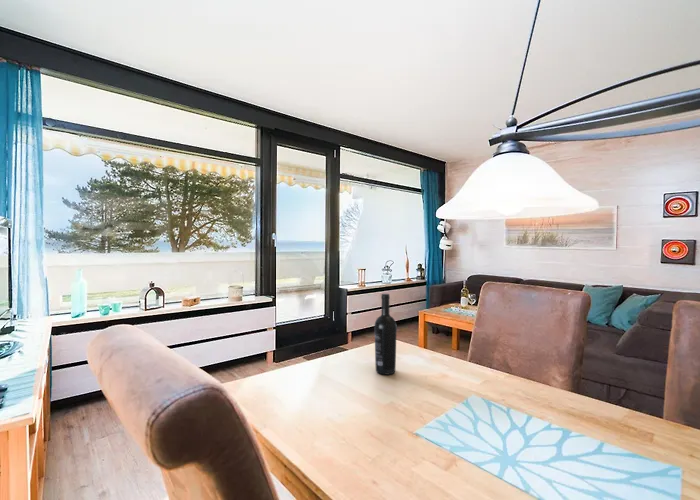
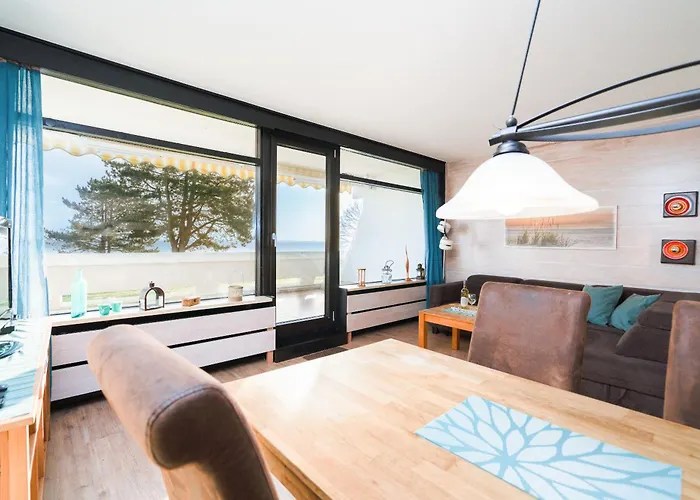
- wine bottle [373,293,398,376]
